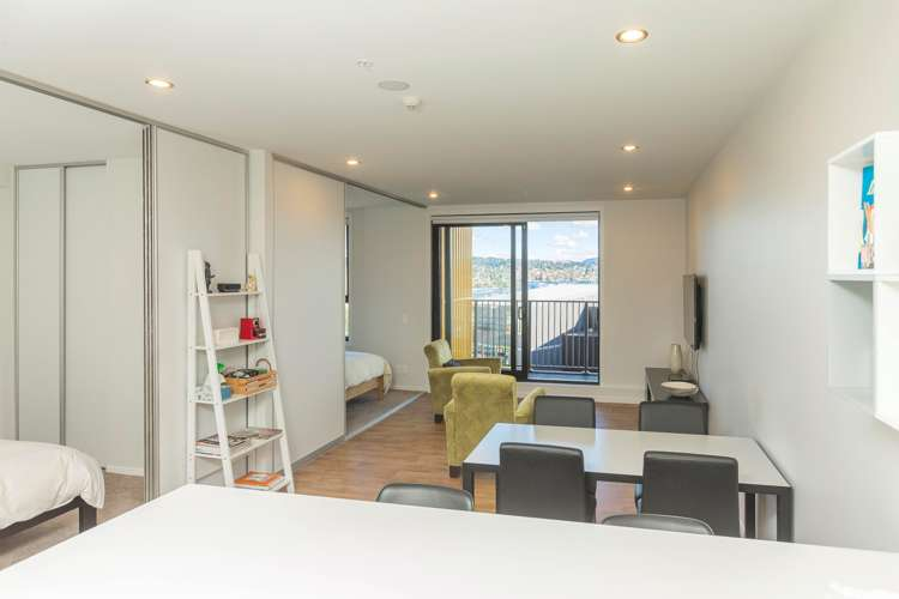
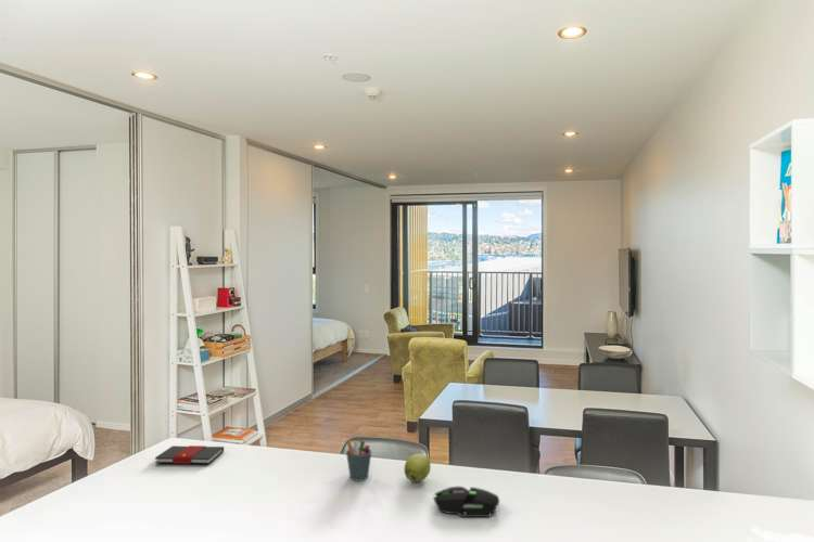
+ book [154,444,225,465]
+ pen holder [345,439,372,482]
+ apple [404,452,432,483]
+ mouse [432,486,500,518]
